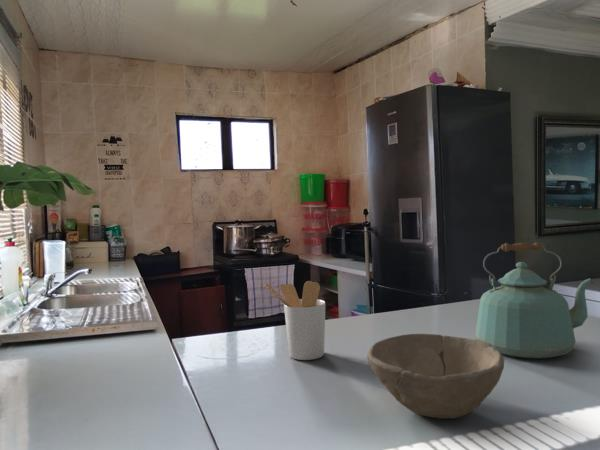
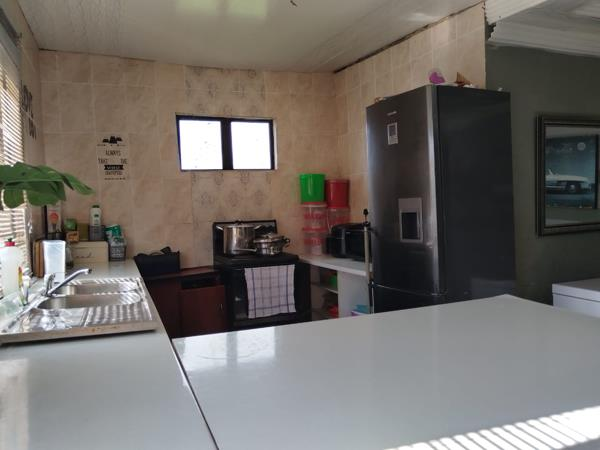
- kettle [474,241,594,360]
- bowl [366,333,505,419]
- utensil holder [264,280,326,361]
